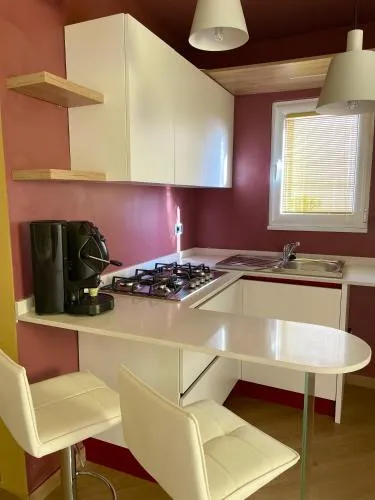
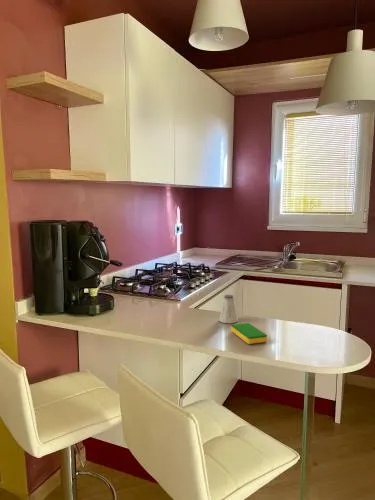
+ saltshaker [218,294,239,324]
+ dish sponge [230,322,268,345]
